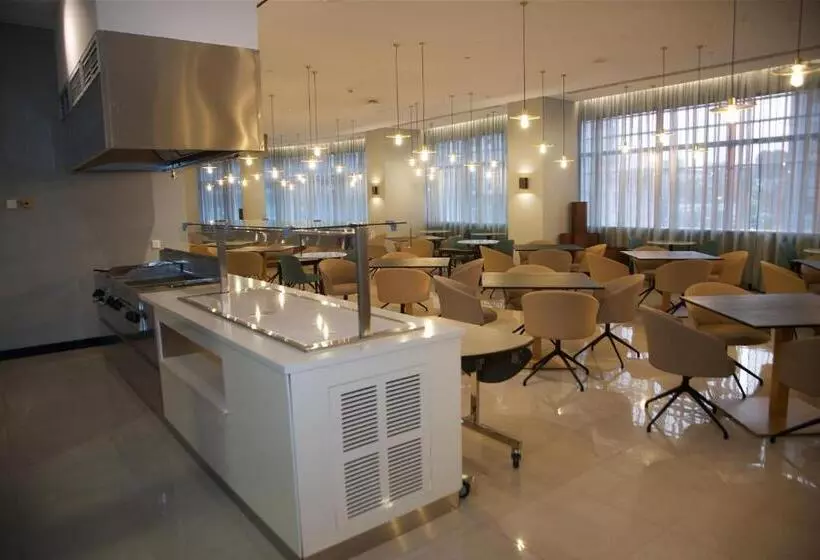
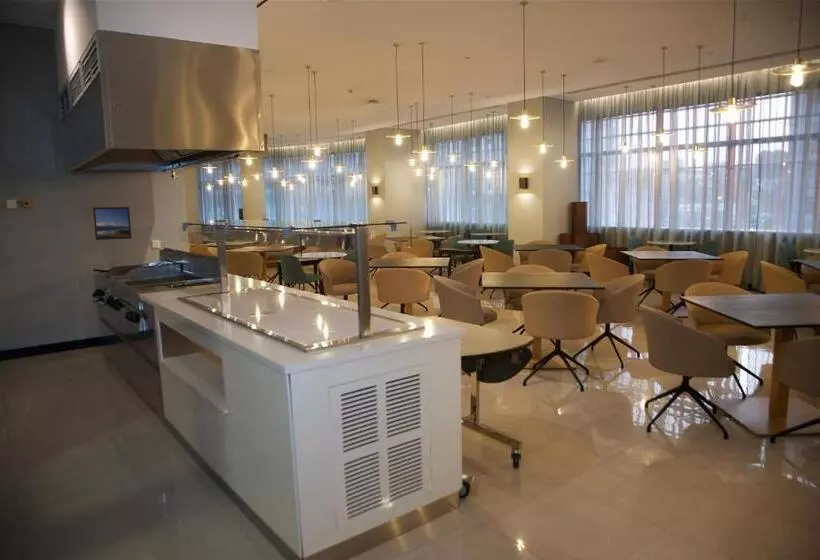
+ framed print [92,206,132,241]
